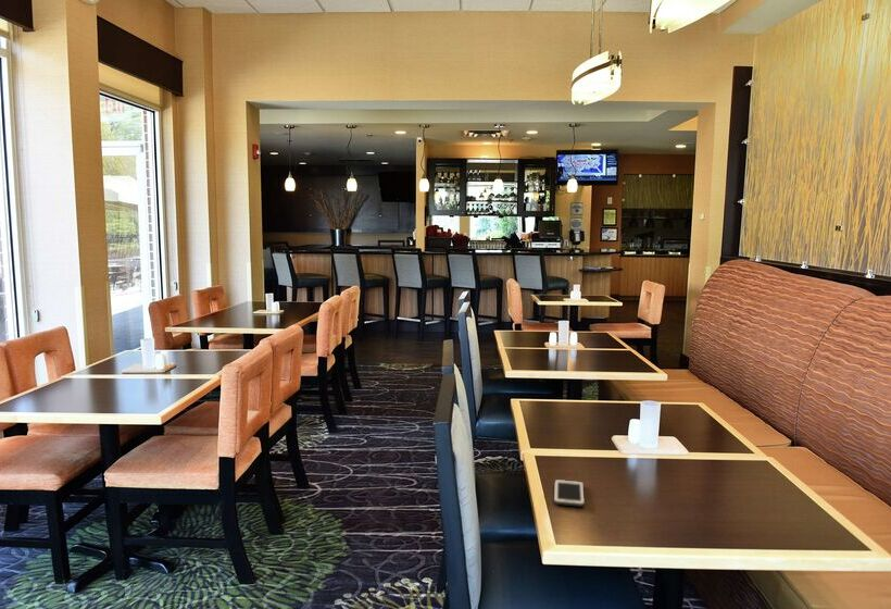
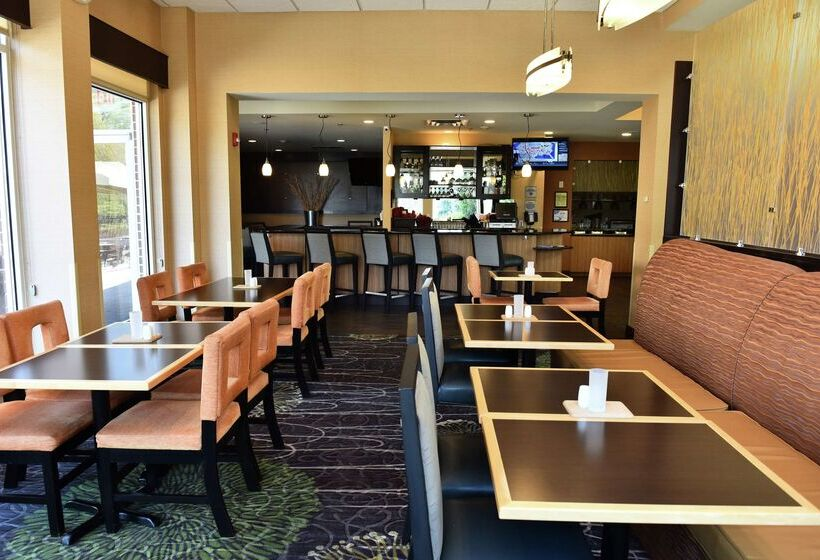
- cell phone [553,478,586,508]
